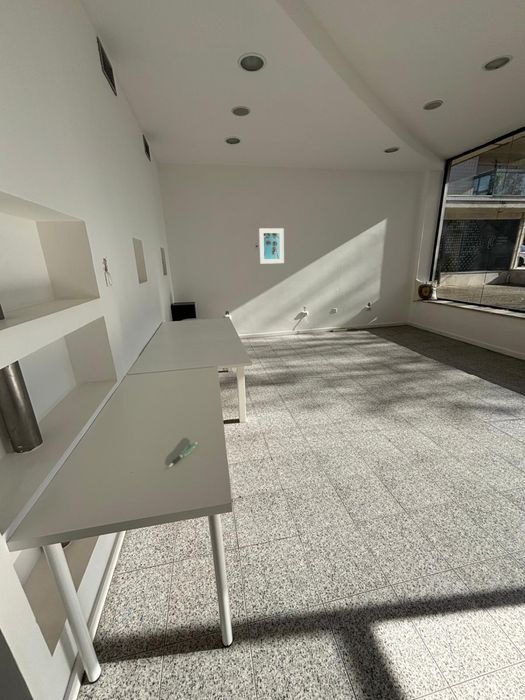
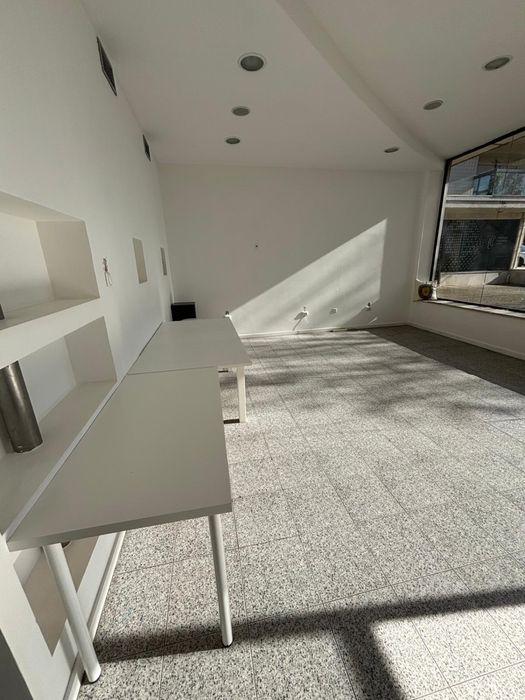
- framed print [258,227,285,265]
- pen [168,441,199,468]
